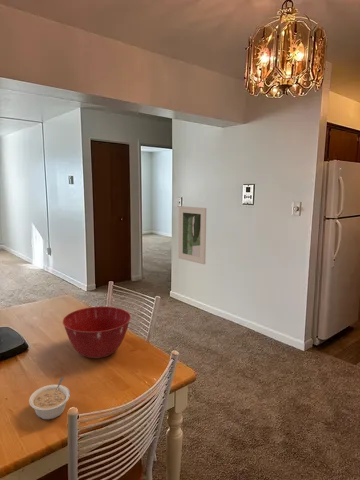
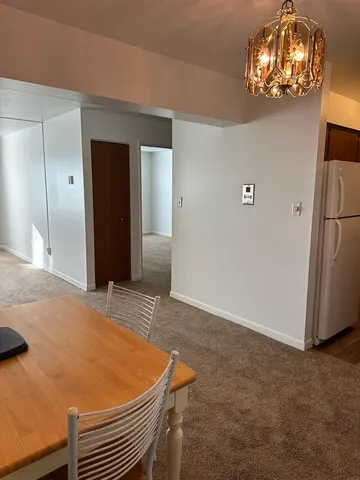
- legume [28,376,71,420]
- mixing bowl [62,306,132,359]
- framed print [177,205,207,265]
